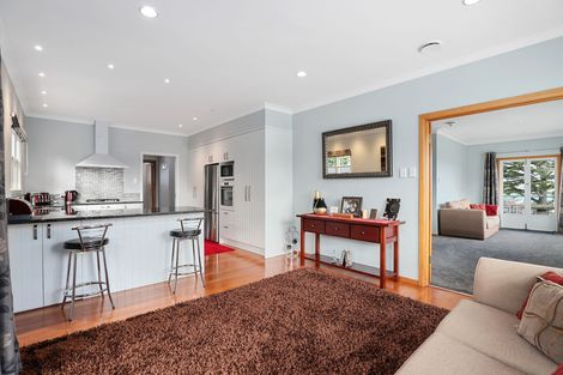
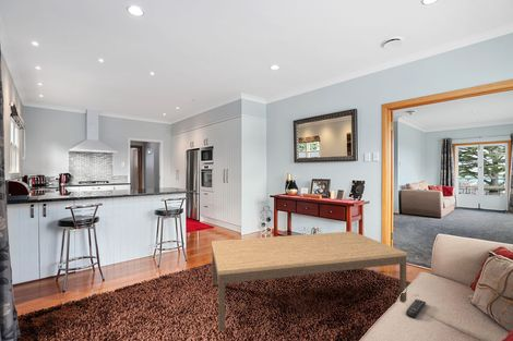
+ coffee table [211,230,408,332]
+ remote control [405,297,427,319]
